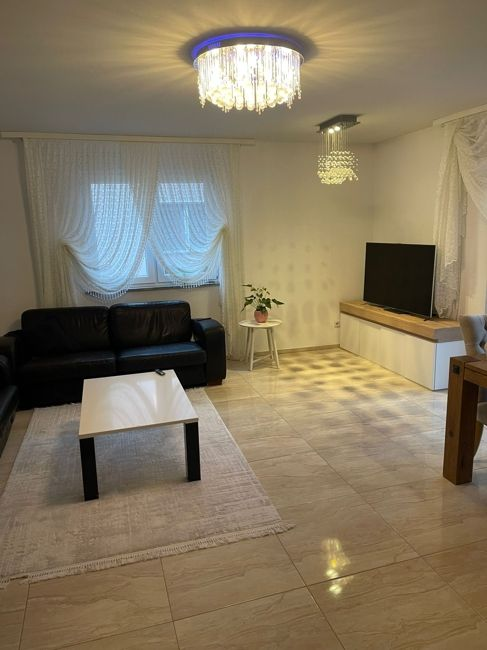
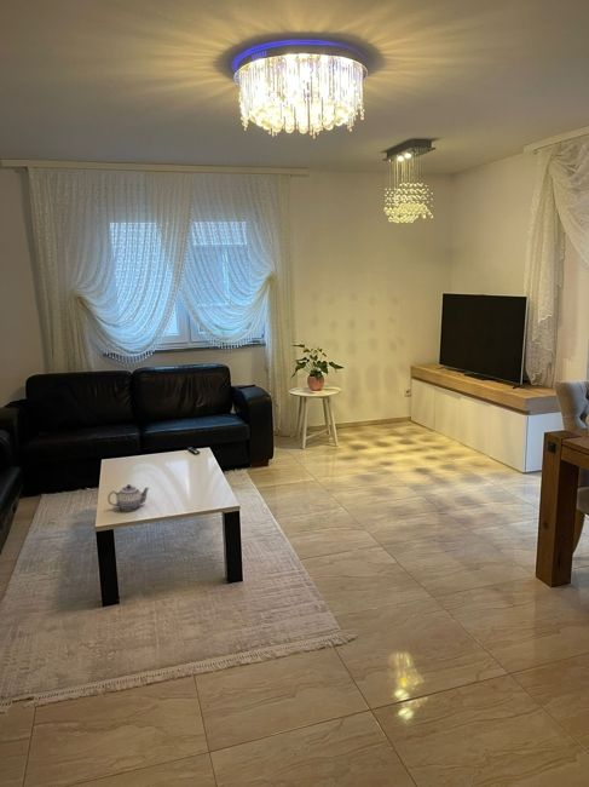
+ teapot [106,483,151,512]
